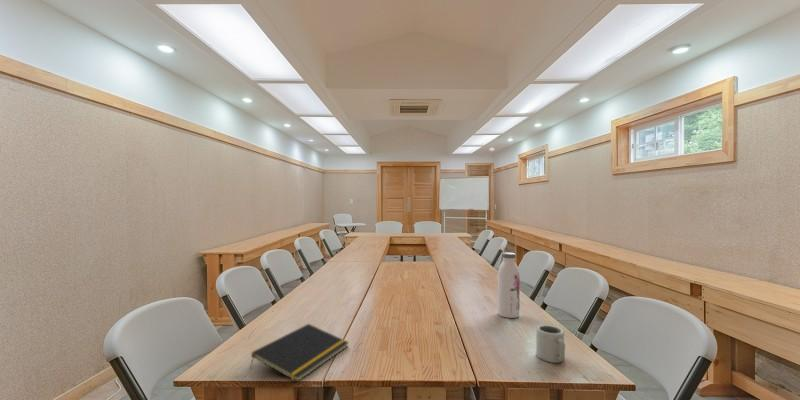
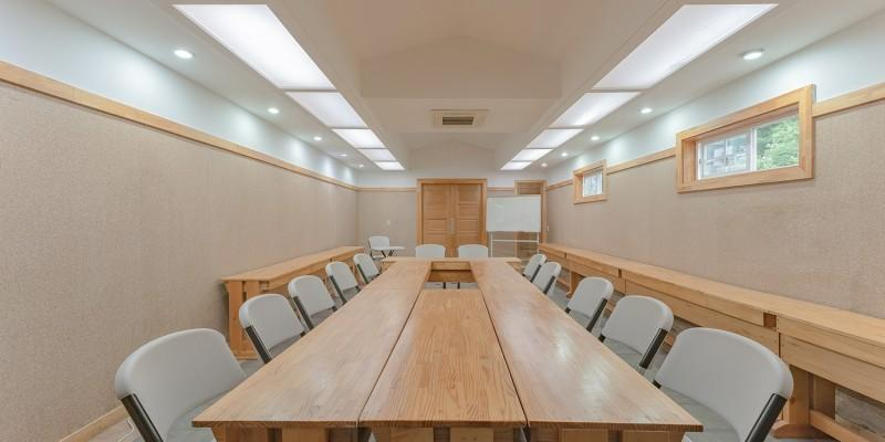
- water bottle [497,251,521,319]
- cup [535,324,566,364]
- notepad [249,323,350,383]
